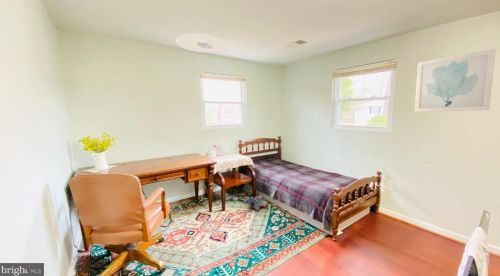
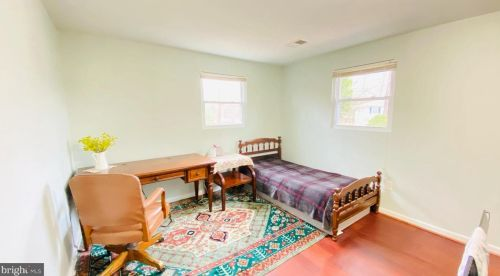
- ceiling light [175,33,227,53]
- wall art [414,48,497,113]
- toy cannon [243,194,269,212]
